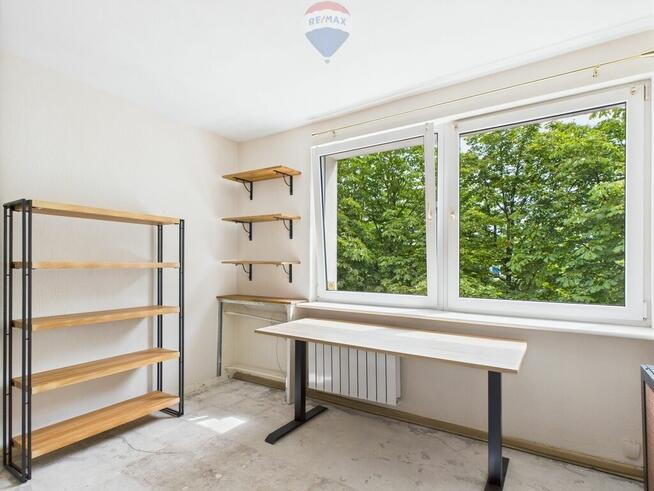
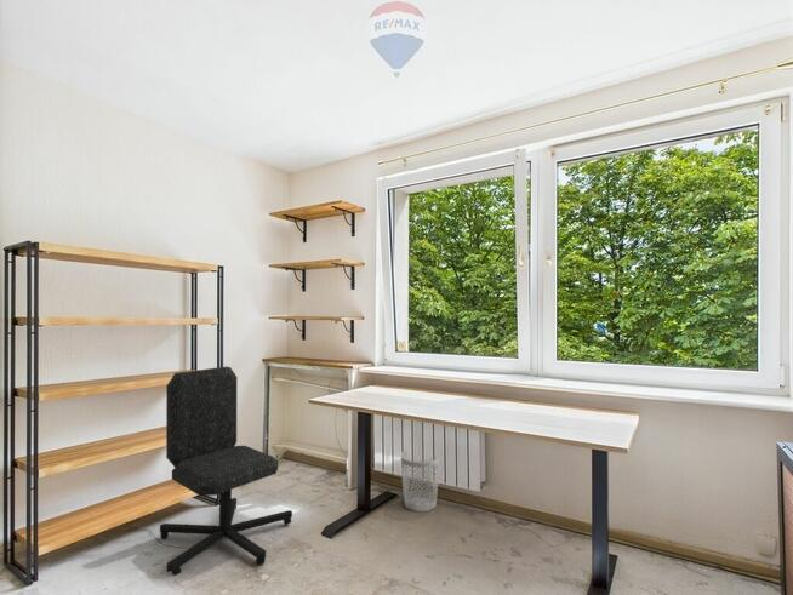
+ chair [159,366,293,577]
+ wastebasket [399,450,440,513]
